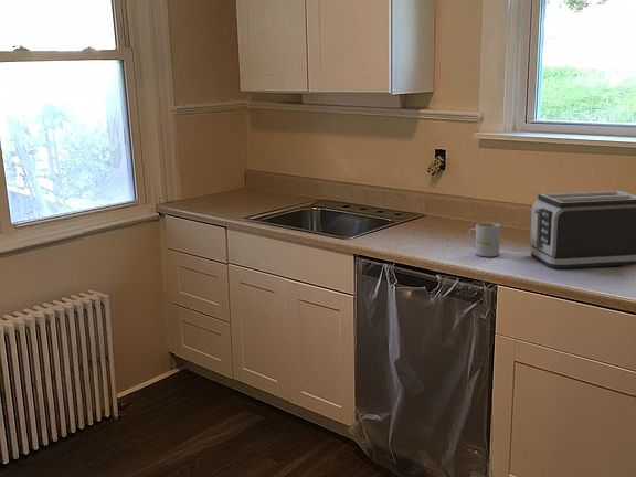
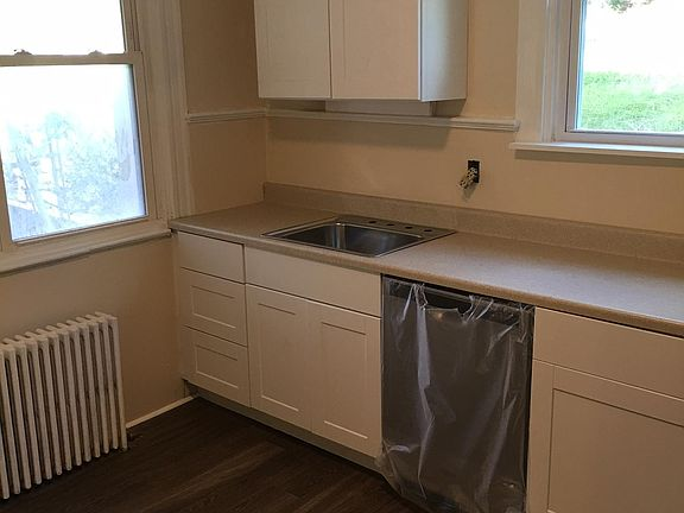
- mug [467,222,501,258]
- toaster [529,190,636,269]
